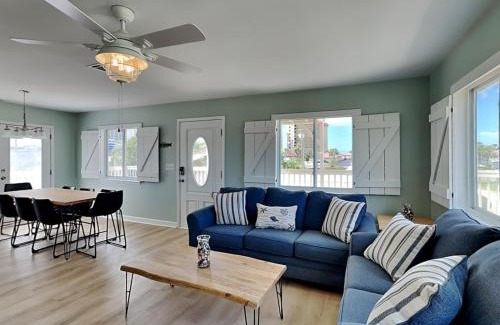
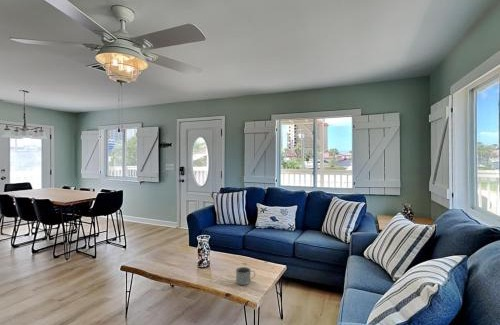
+ mug [235,266,256,286]
